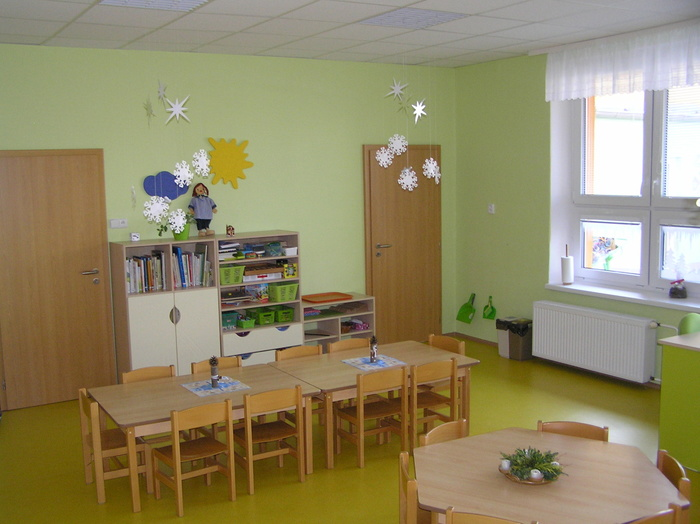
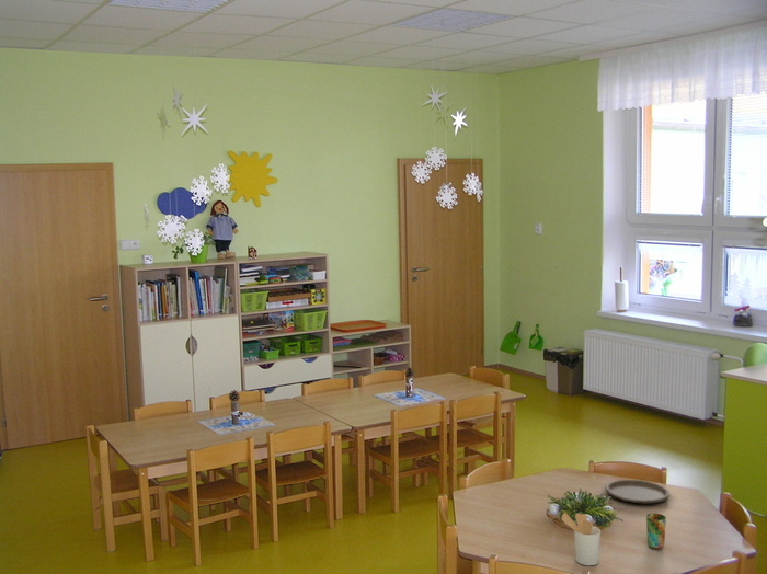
+ cup [645,513,667,550]
+ plate [605,479,671,504]
+ utensil holder [560,512,602,566]
